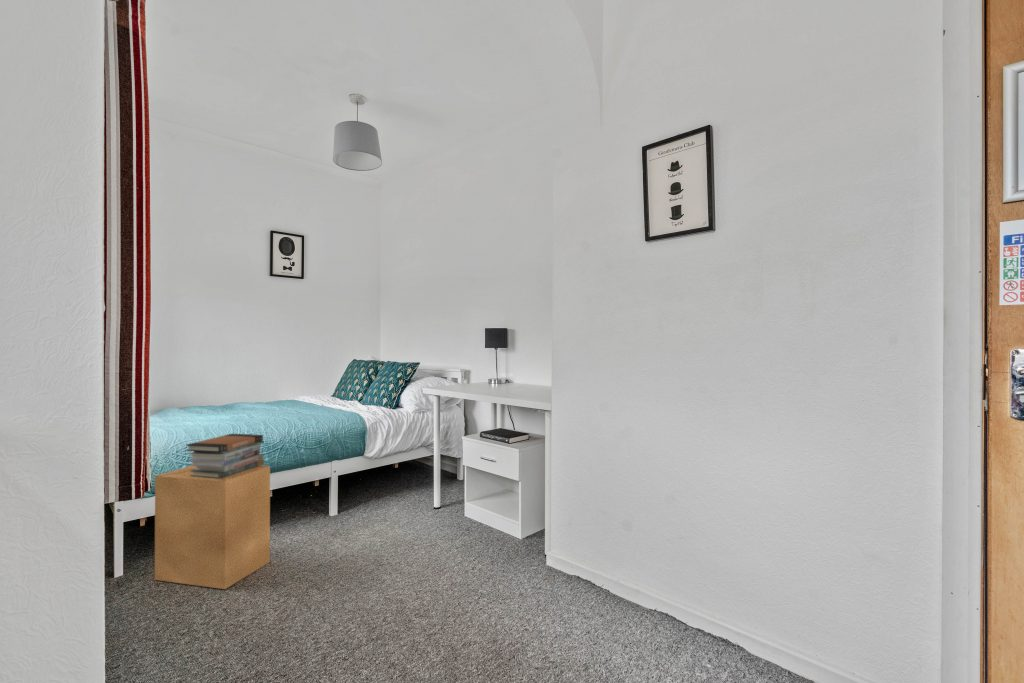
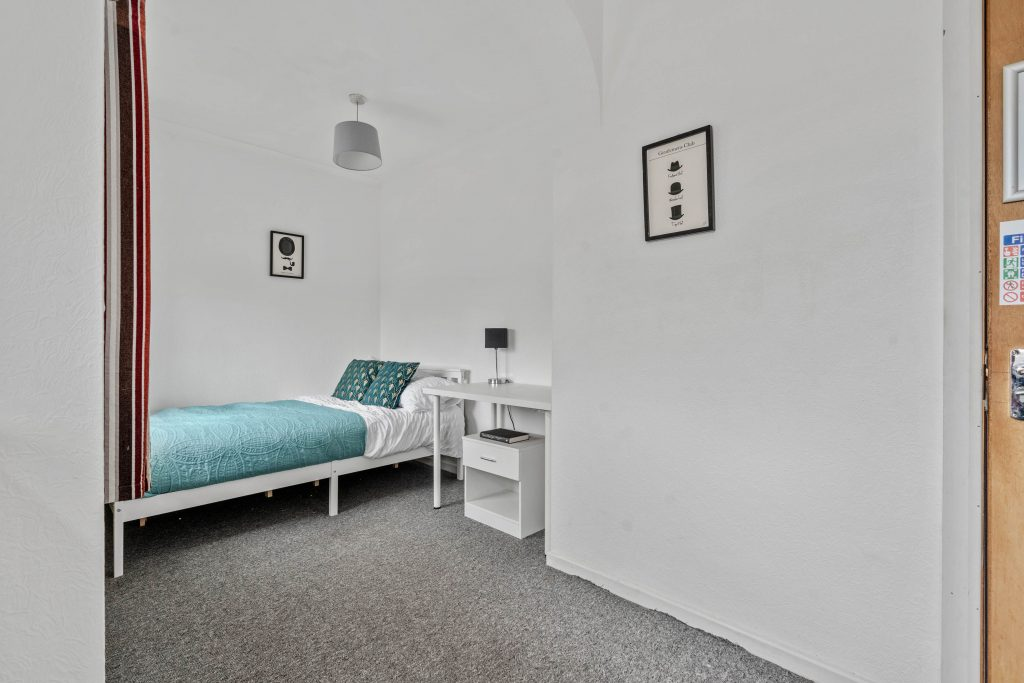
- book stack [184,433,265,479]
- cardboard box [154,465,271,590]
